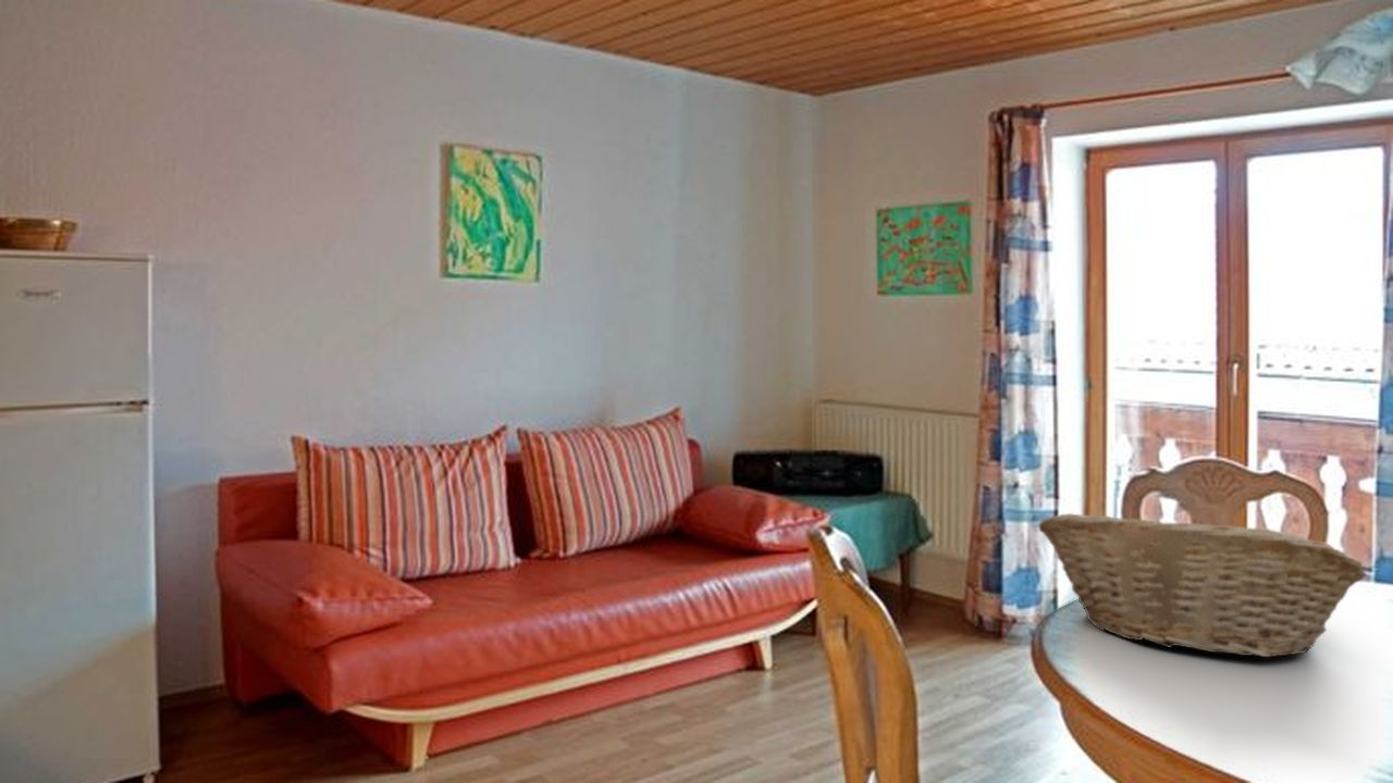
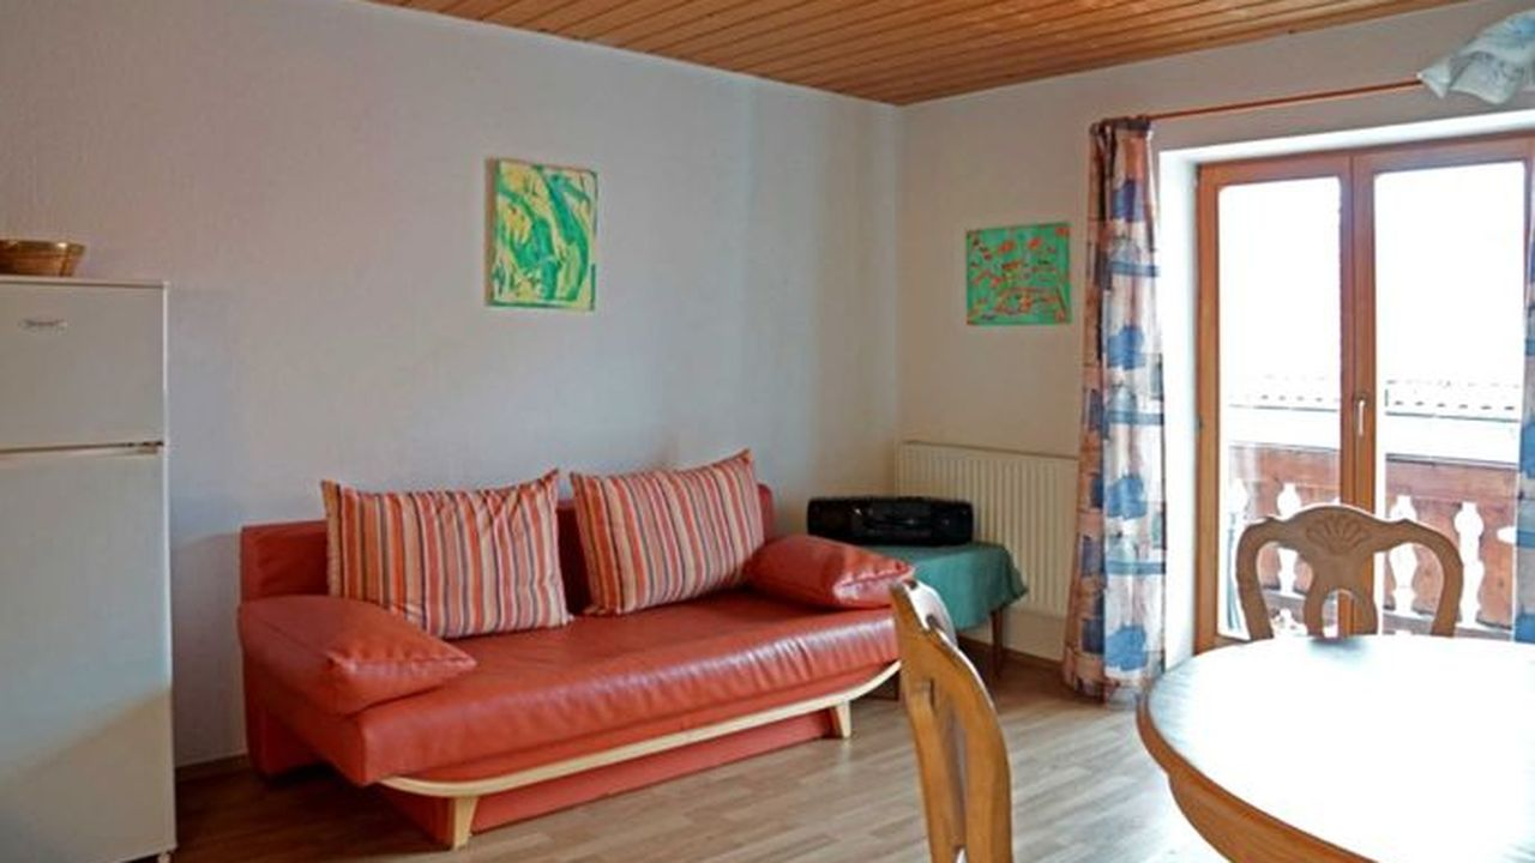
- fruit basket [1037,512,1368,658]
